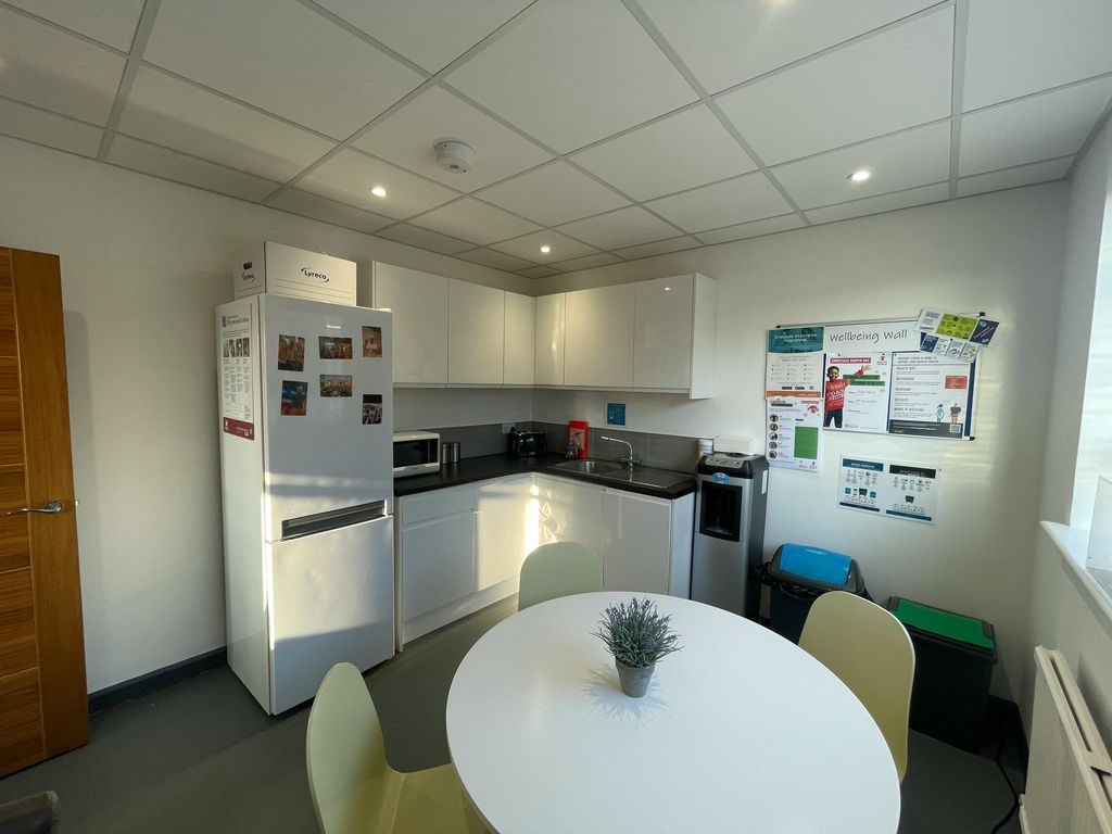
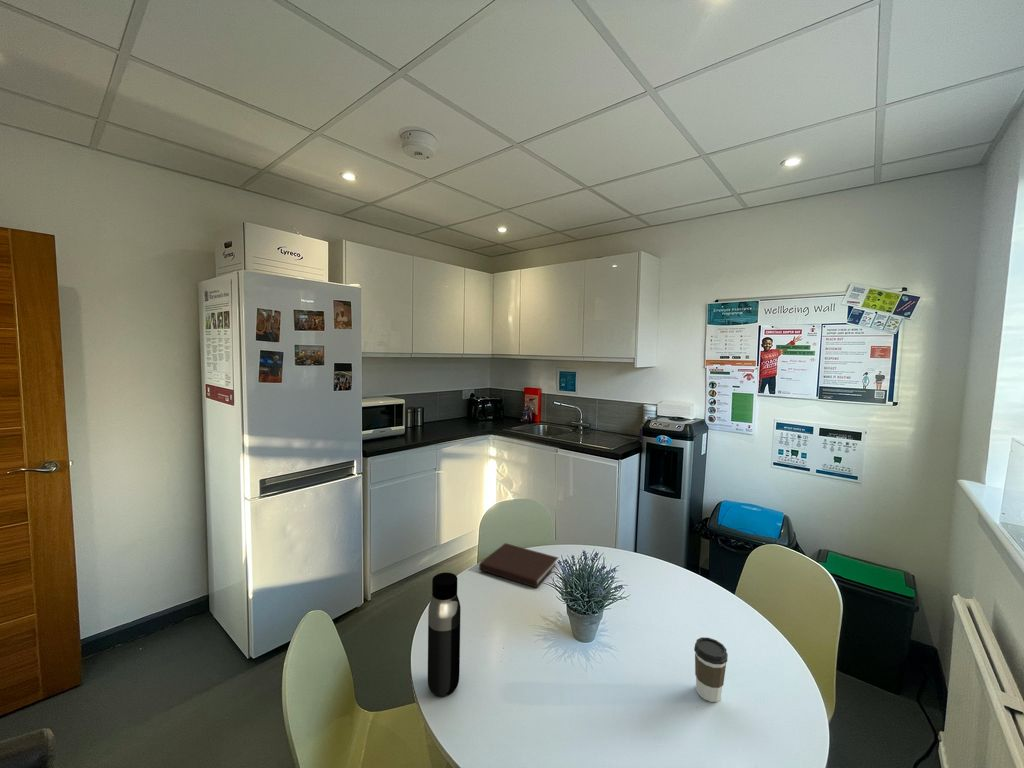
+ coffee cup [693,636,729,703]
+ notebook [478,542,559,589]
+ water bottle [427,571,461,698]
